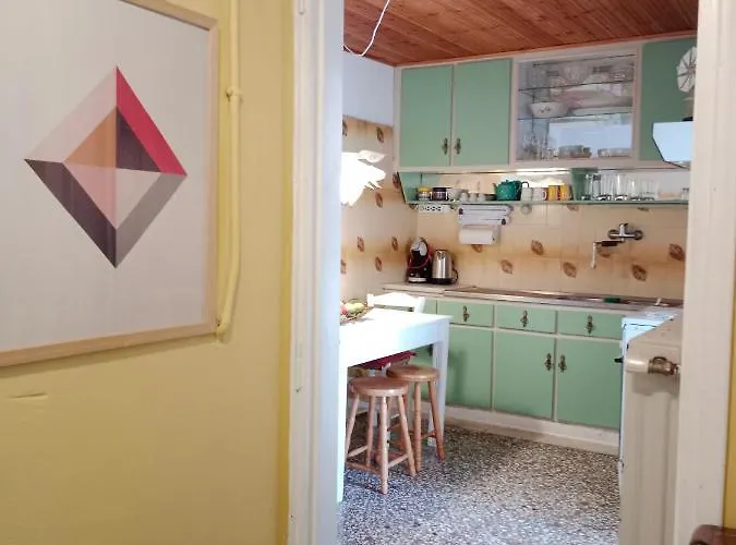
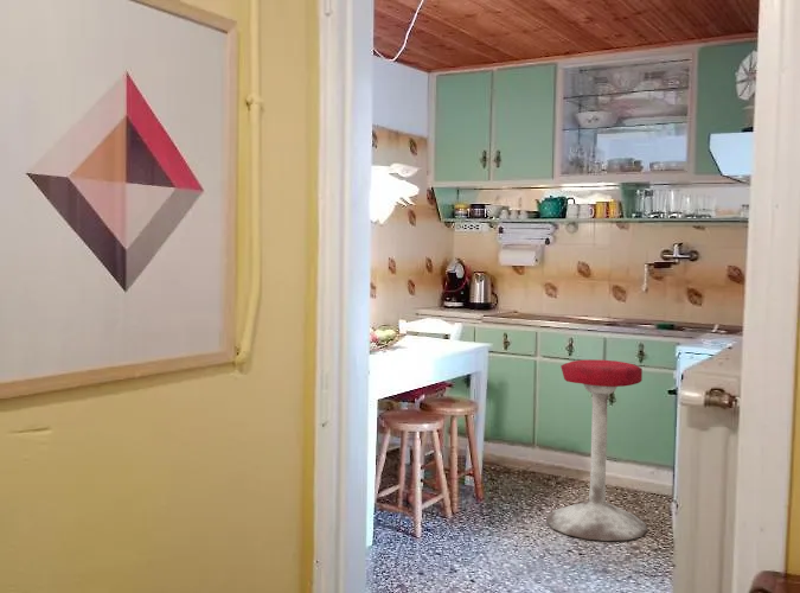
+ stool [545,358,648,542]
